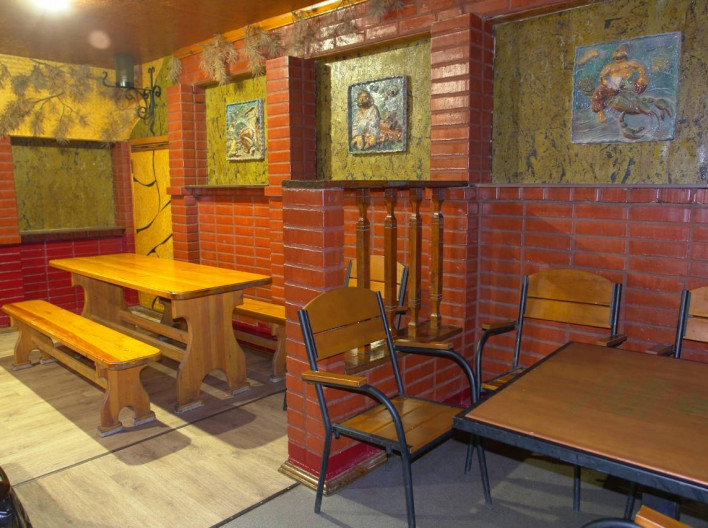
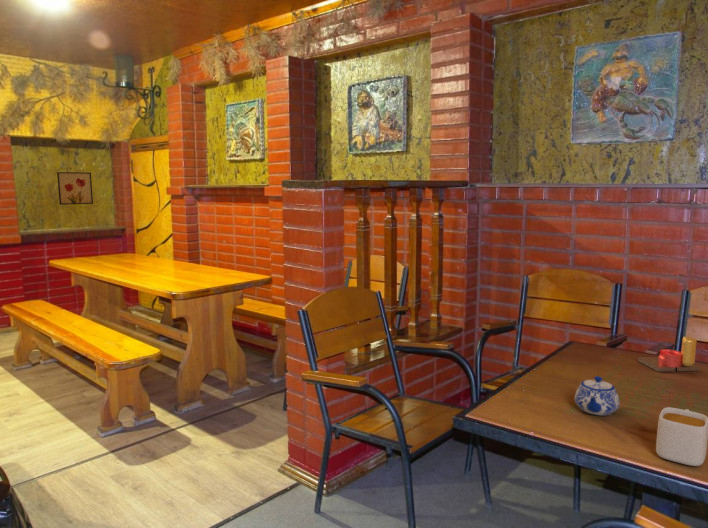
+ mug [655,406,708,467]
+ candle [637,336,700,373]
+ wall art [56,171,94,206]
+ teapot [573,375,621,416]
